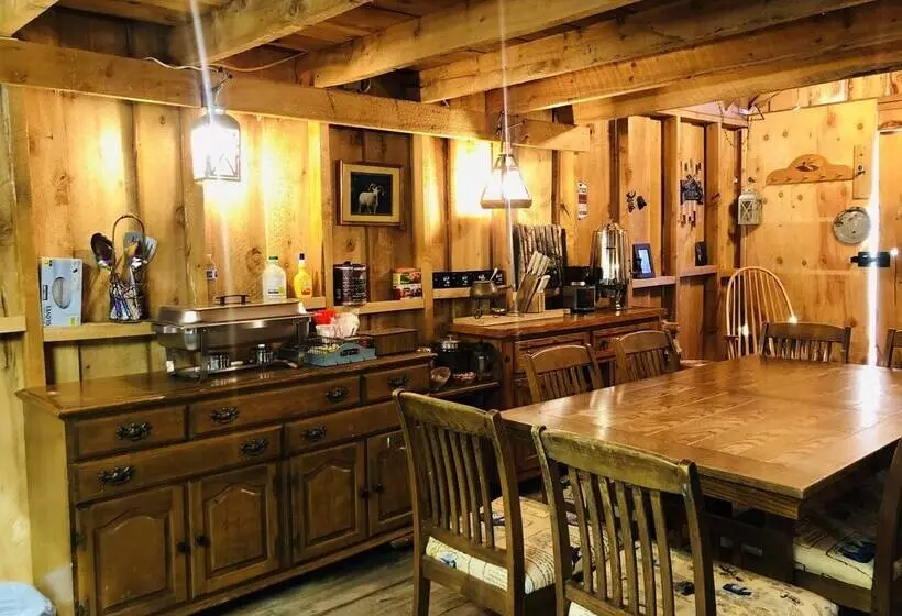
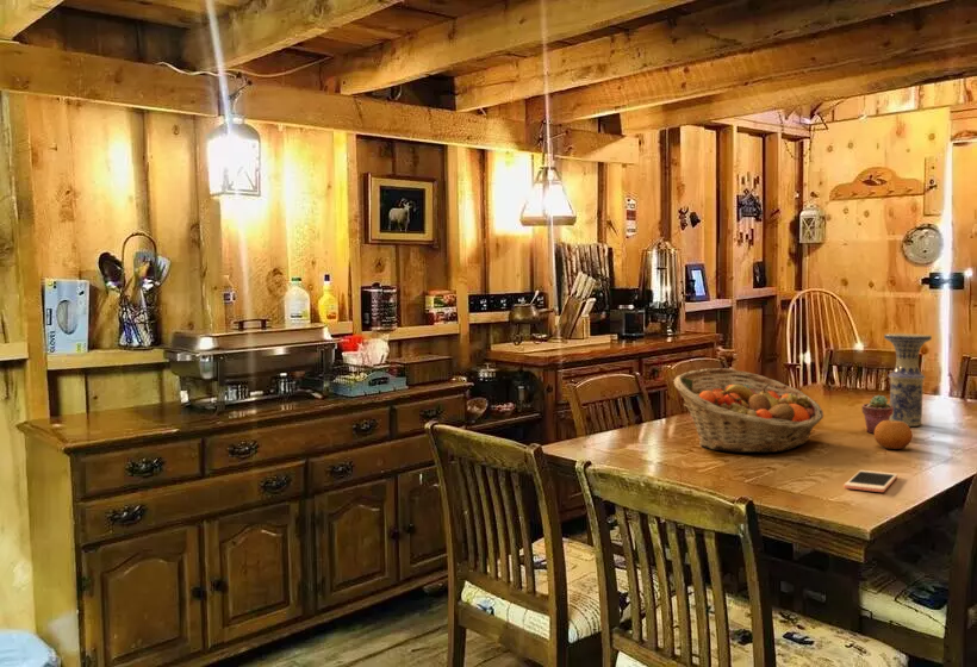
+ fruit [873,419,914,450]
+ vase [883,332,933,428]
+ cell phone [844,469,898,493]
+ potted succulent [861,394,894,435]
+ fruit basket [673,367,824,454]
